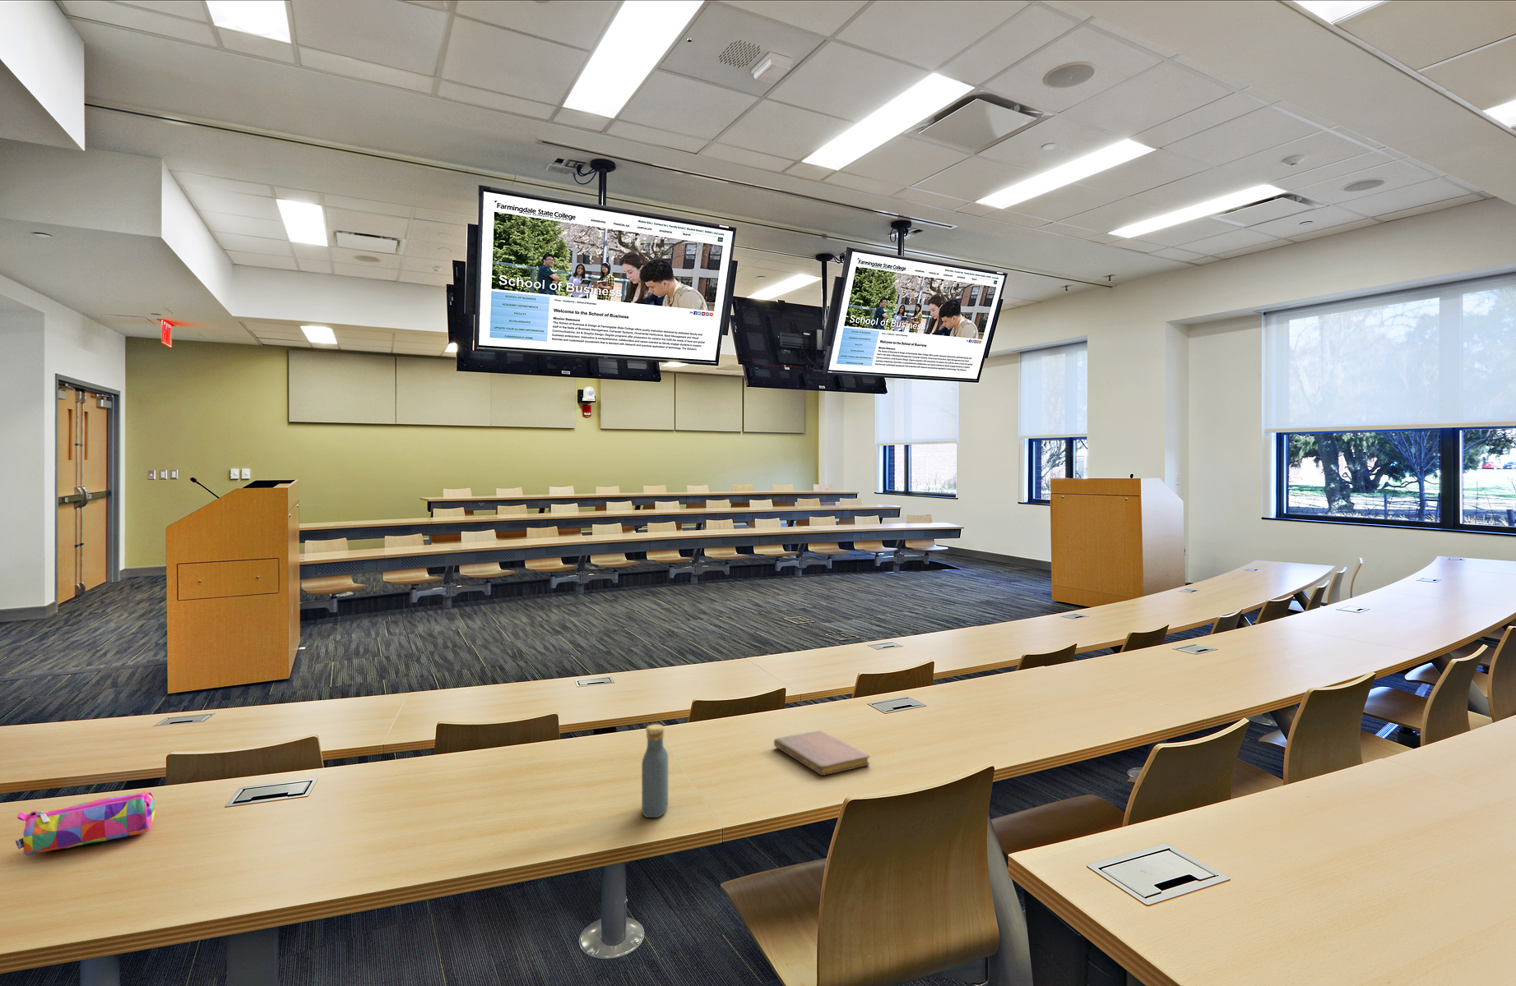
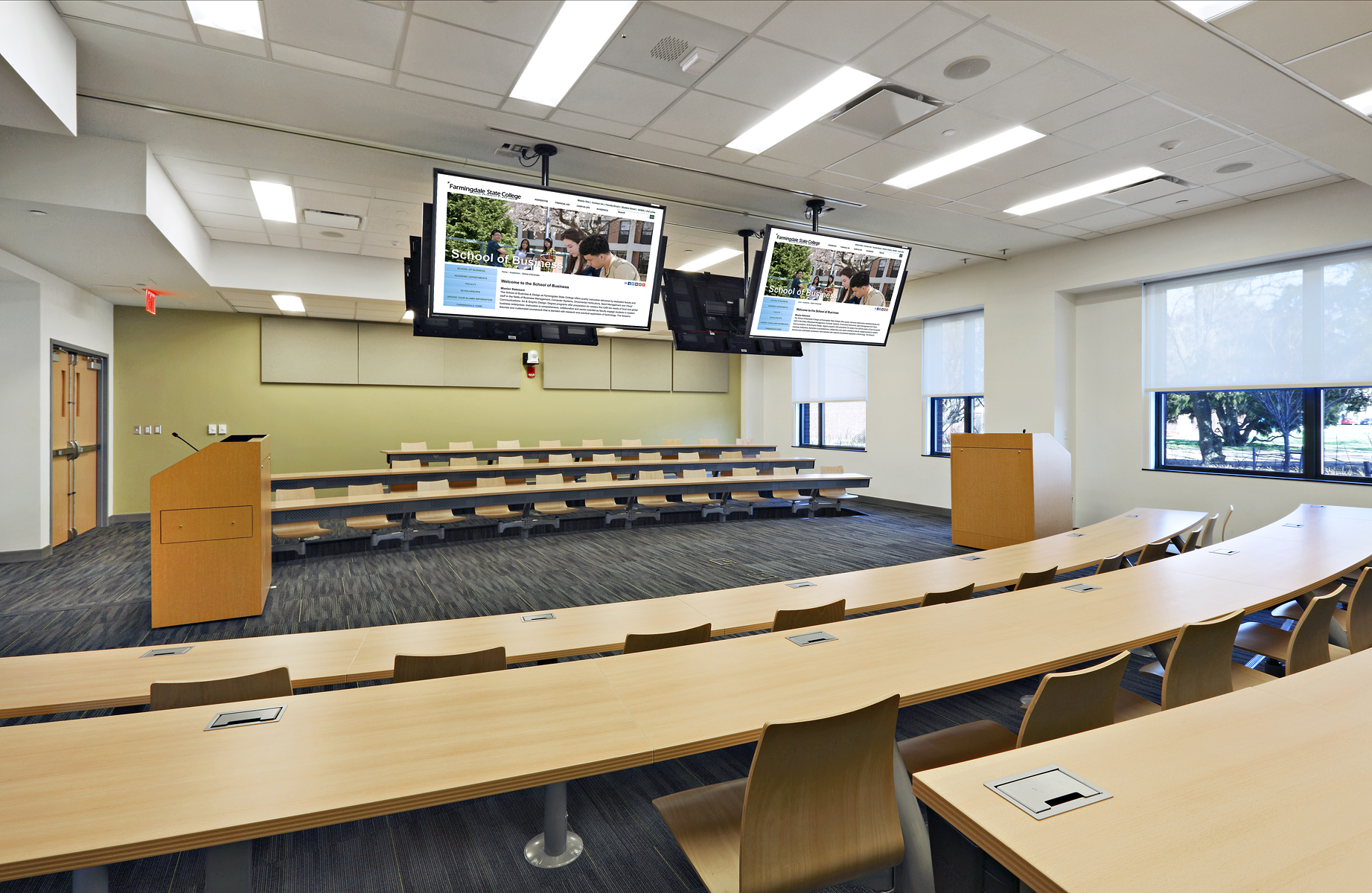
- pencil case [14,791,156,856]
- vodka [641,724,668,818]
- notebook [773,730,871,776]
